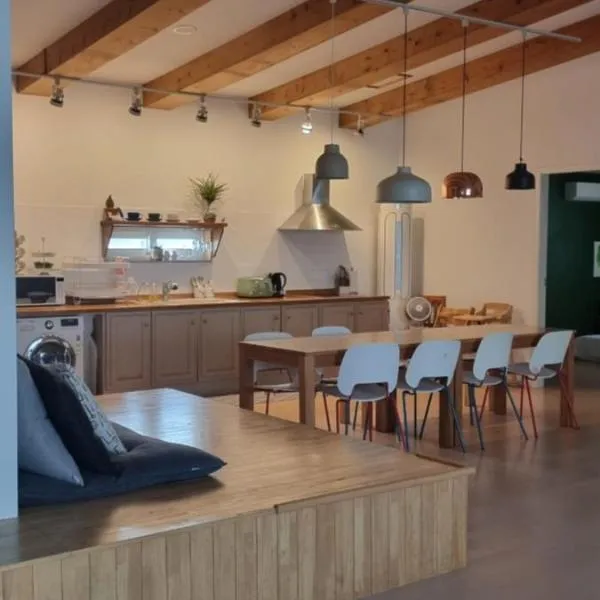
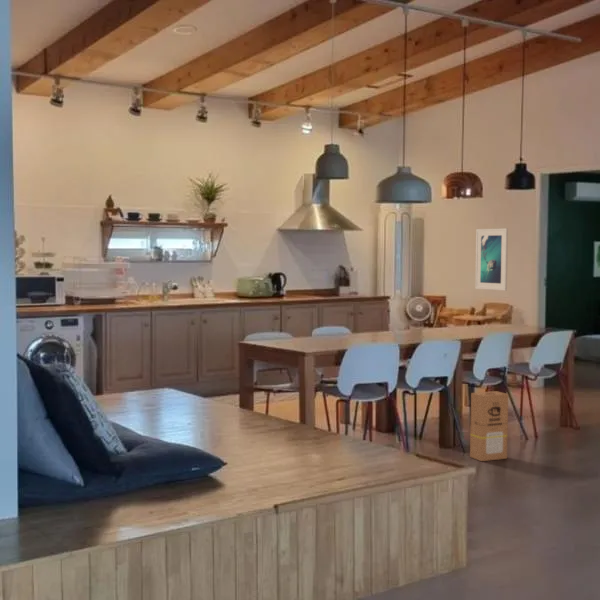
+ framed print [474,227,509,292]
+ cardboard box [469,390,509,462]
